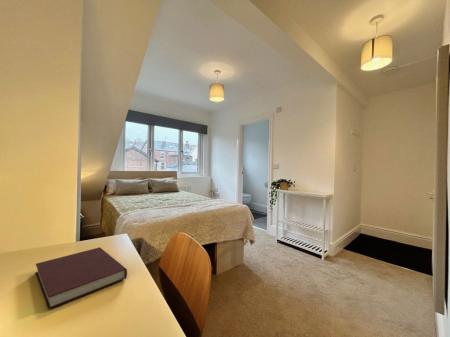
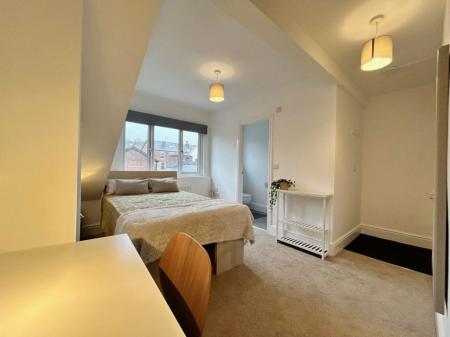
- notebook [34,246,128,310]
